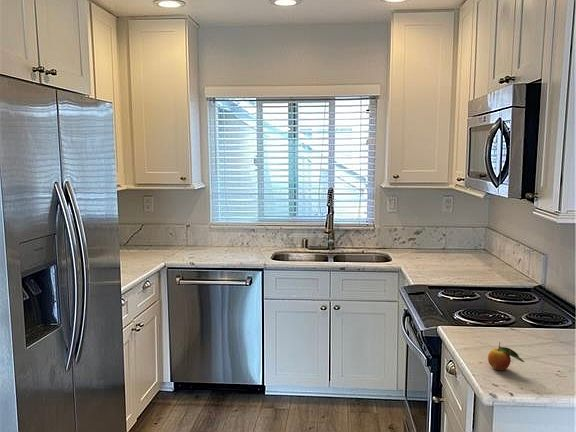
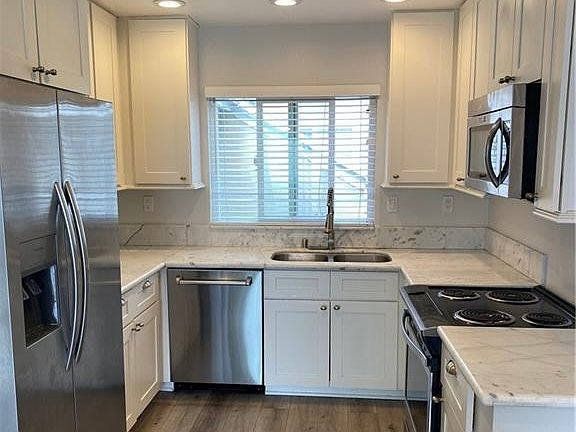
- fruit [487,341,526,371]
